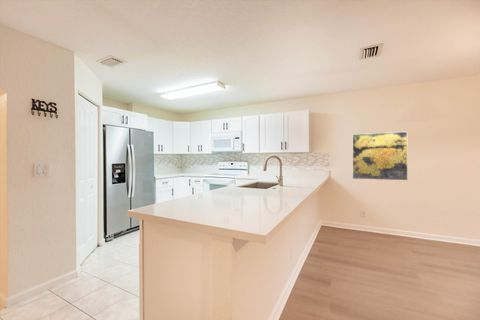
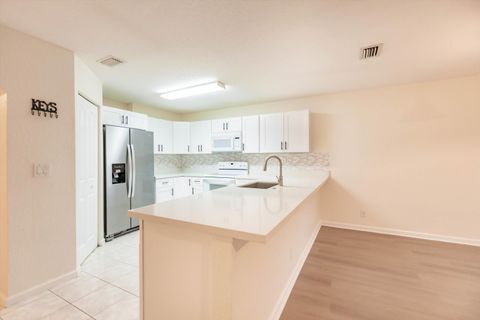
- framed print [351,131,409,181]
